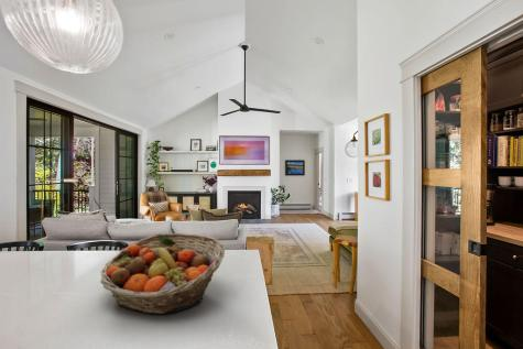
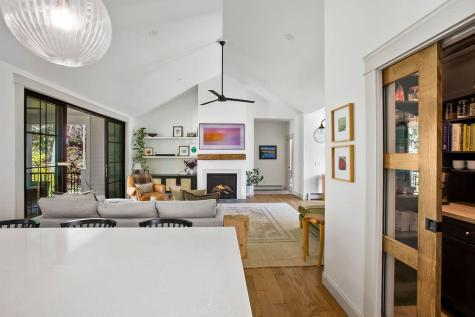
- fruit basket [99,232,226,315]
